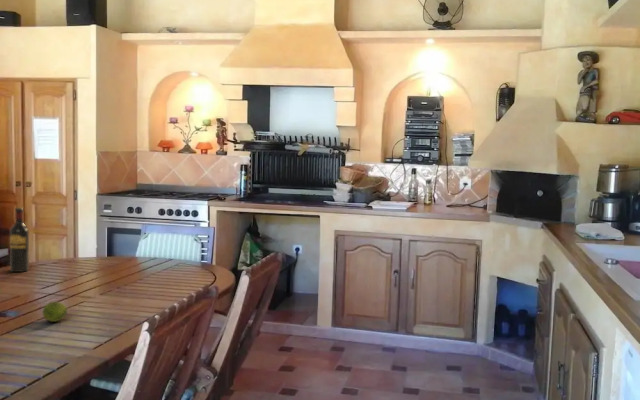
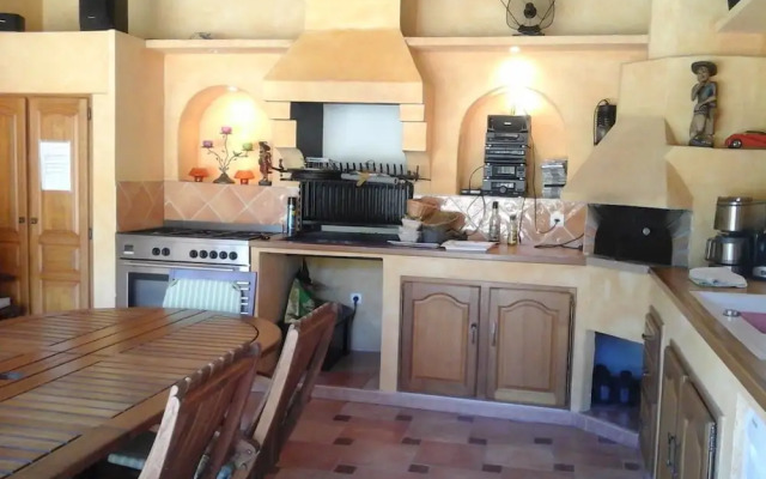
- wine bottle [9,206,30,273]
- fruit [41,301,68,323]
